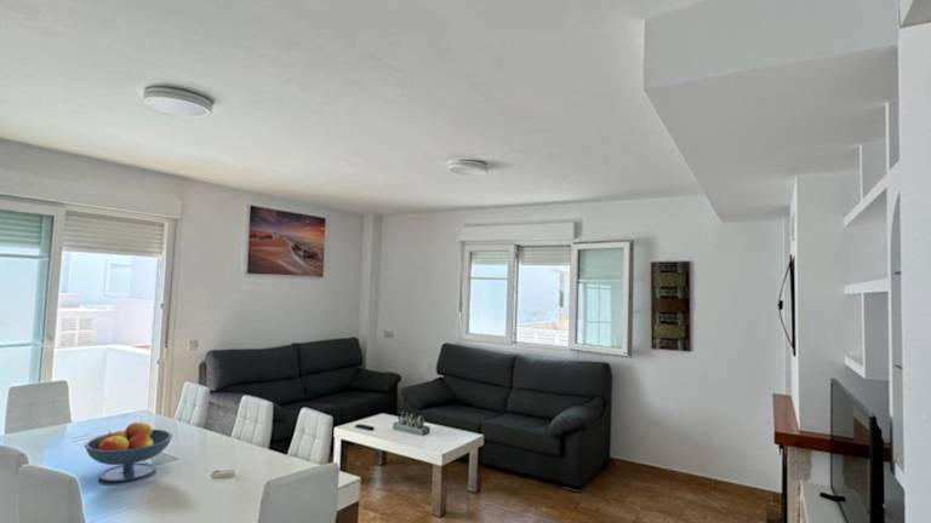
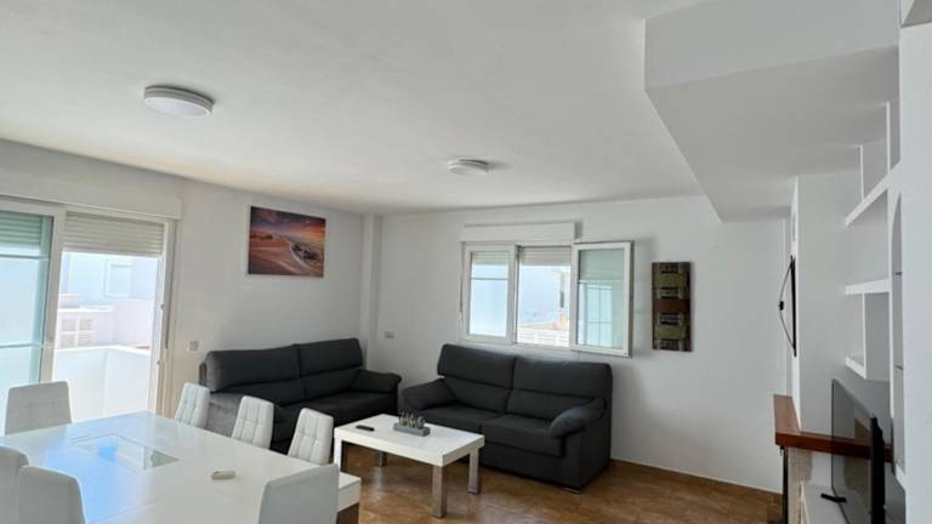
- fruit bowl [84,419,173,483]
